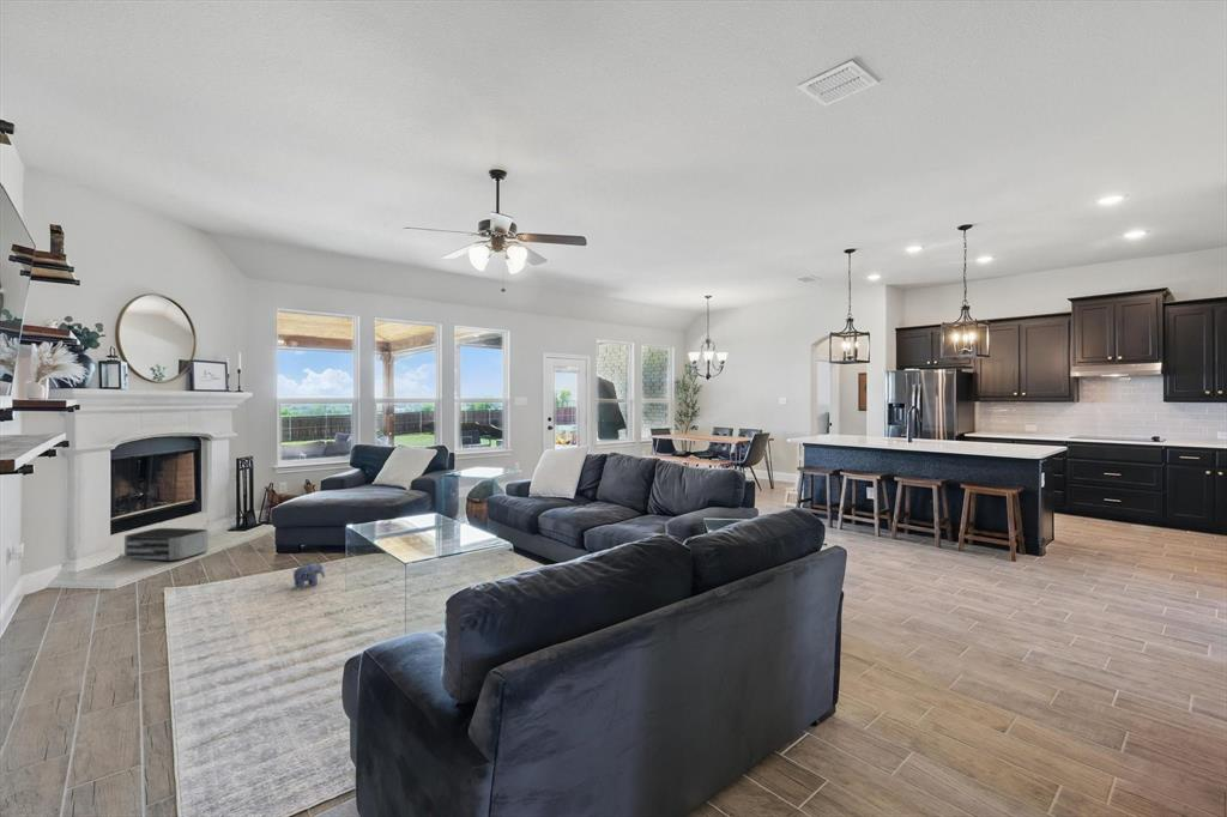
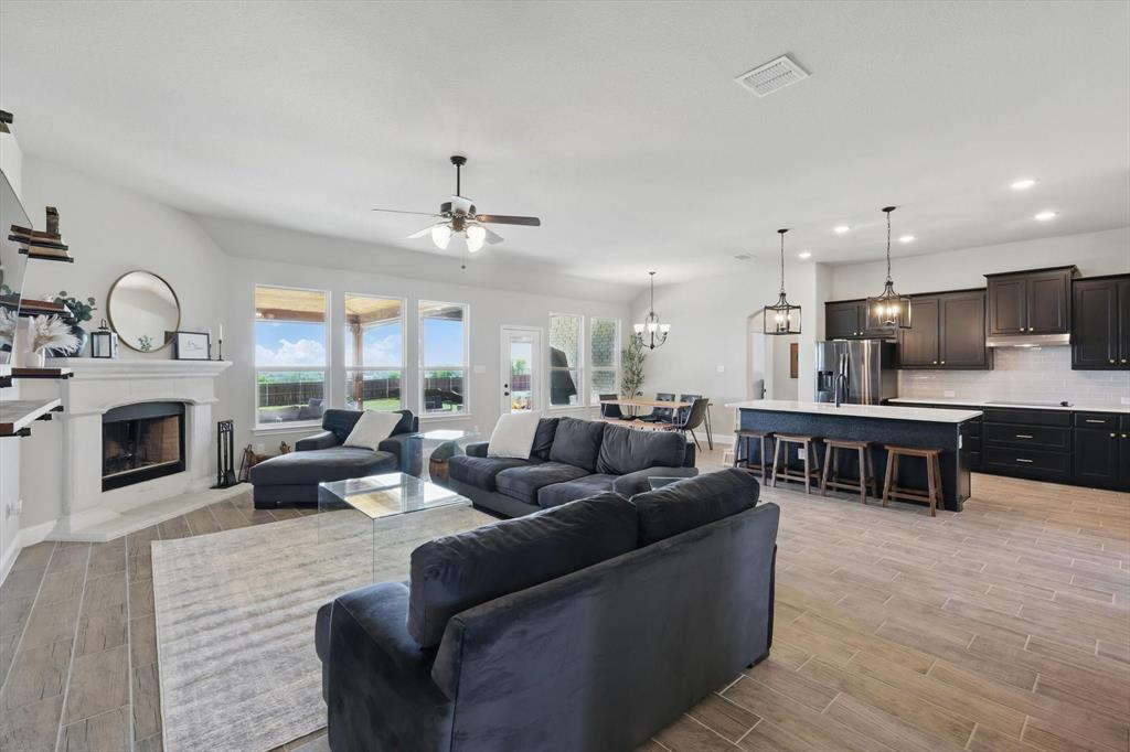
- storage bin [123,527,208,561]
- plush toy [292,562,326,591]
